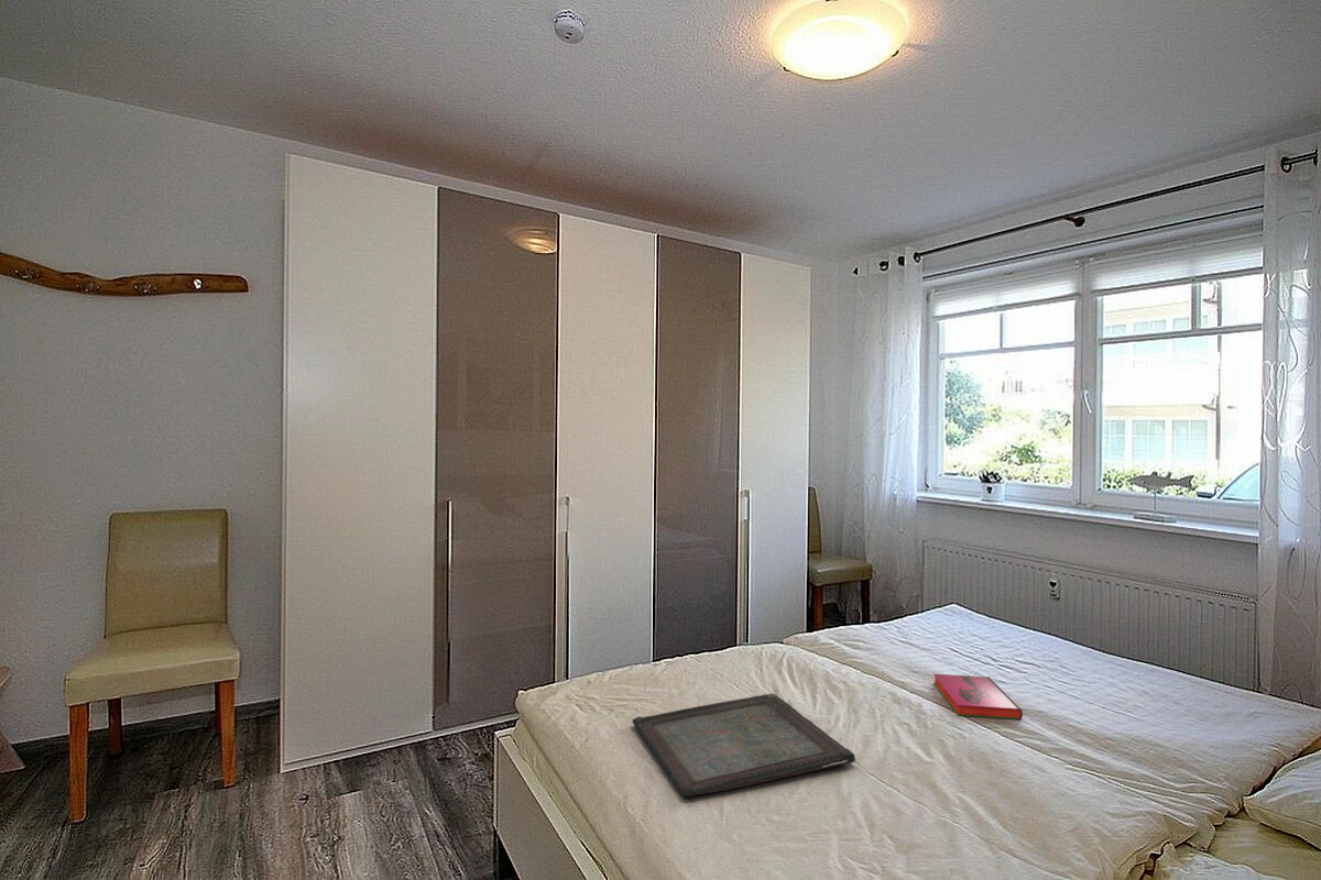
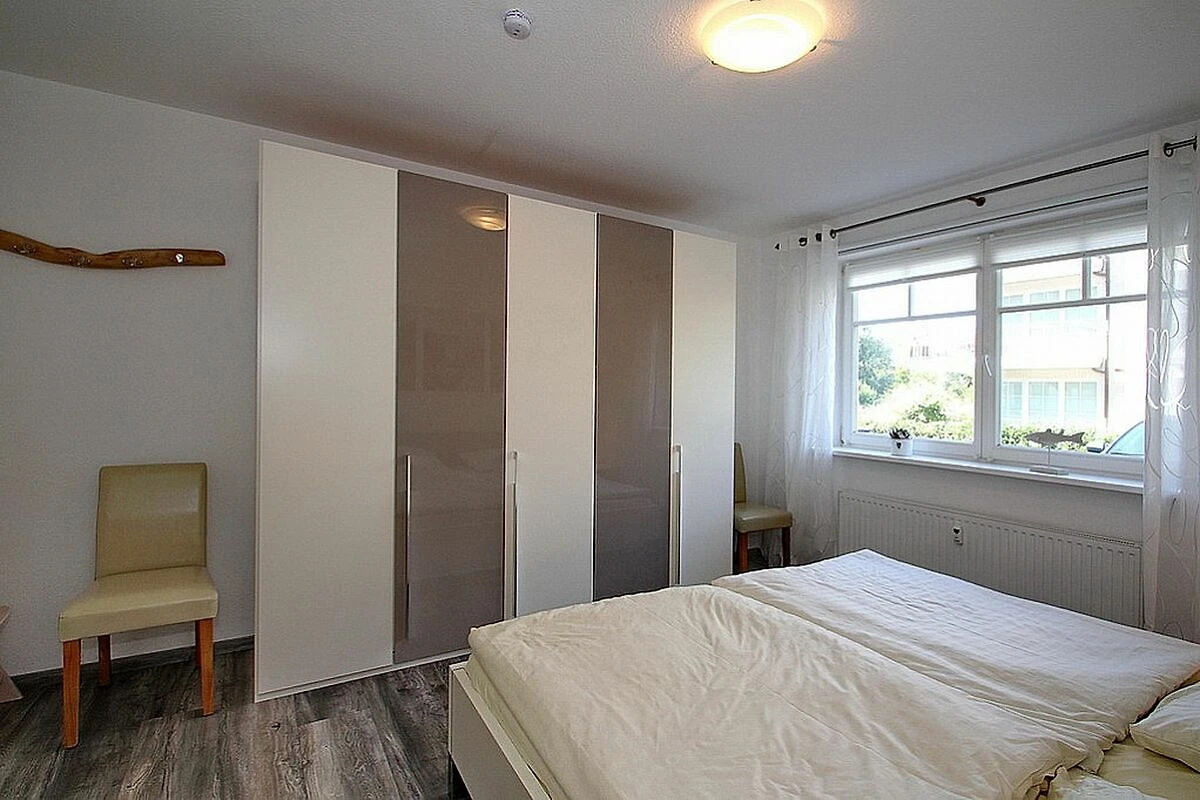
- hardback book [932,673,1024,721]
- serving tray [632,692,856,798]
